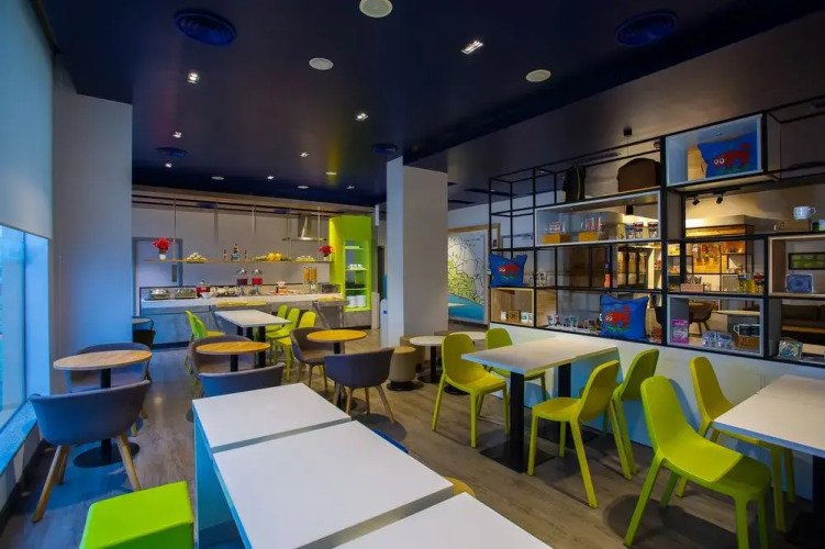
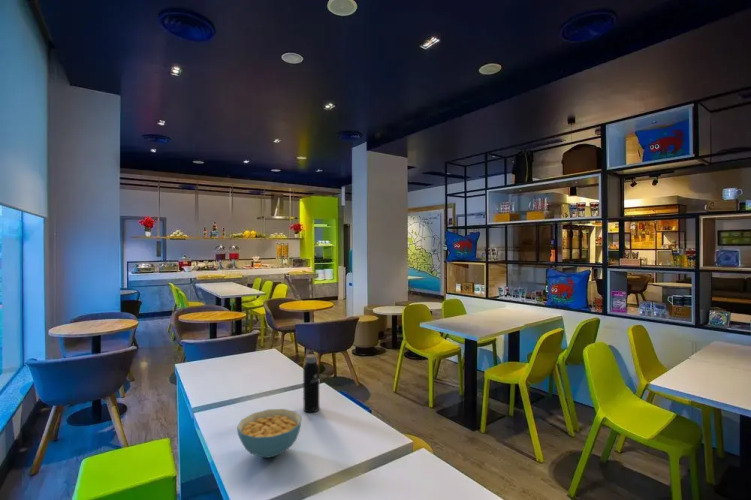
+ cereal bowl [236,408,303,459]
+ water bottle [302,349,320,414]
